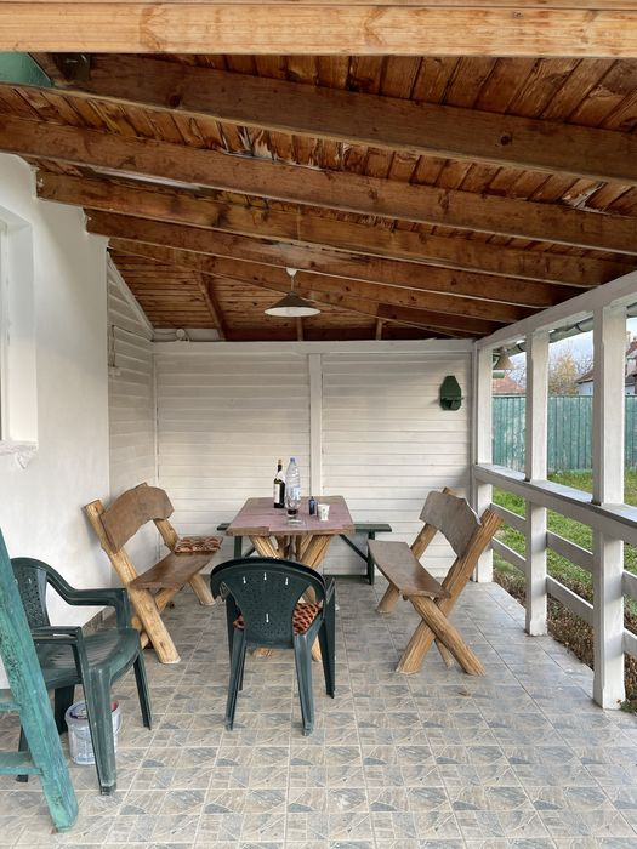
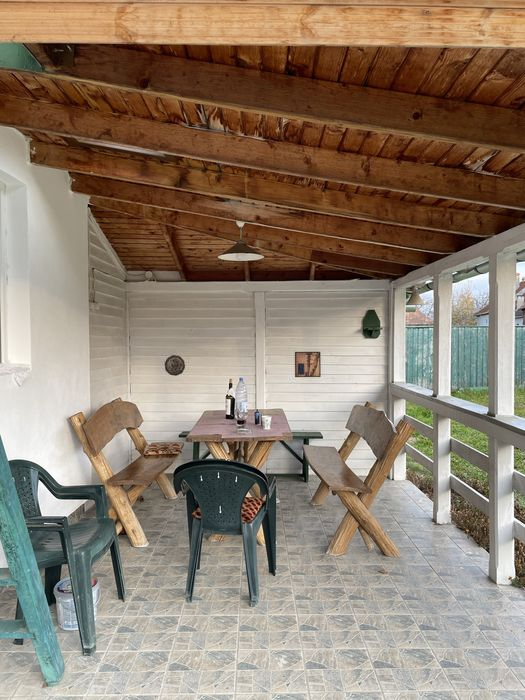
+ wall art [294,351,322,378]
+ decorative plate [164,354,186,377]
